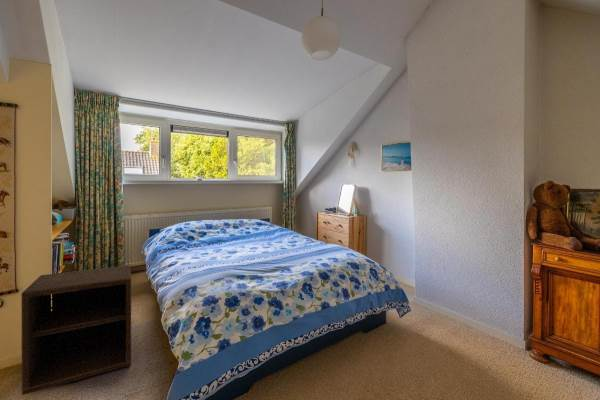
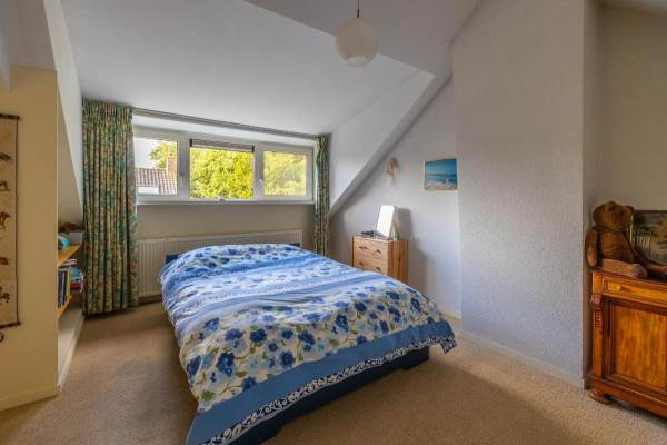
- nightstand [21,264,132,396]
